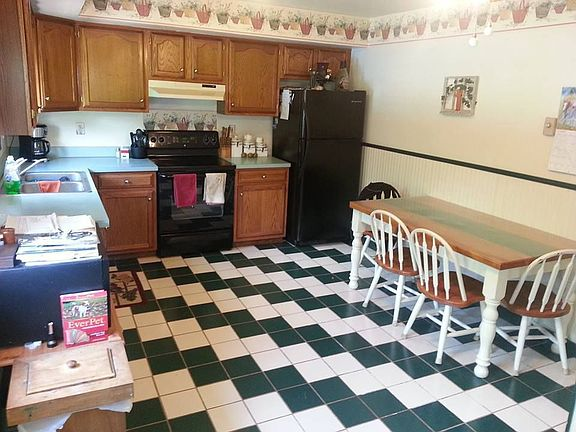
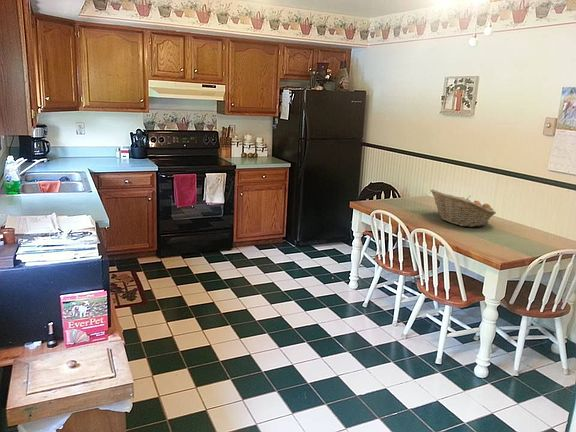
+ fruit basket [430,188,497,228]
